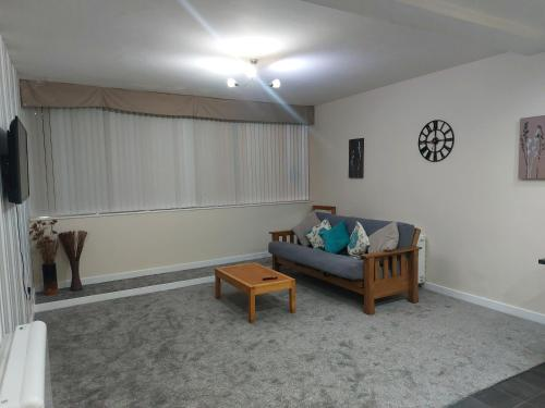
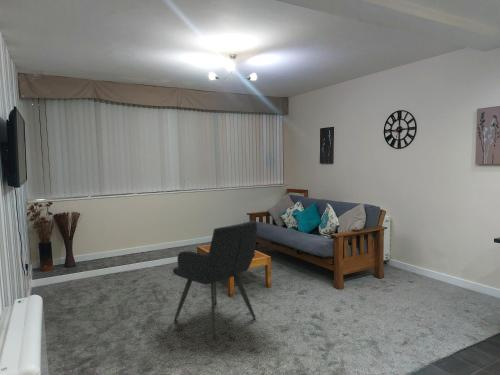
+ armchair [172,220,258,341]
